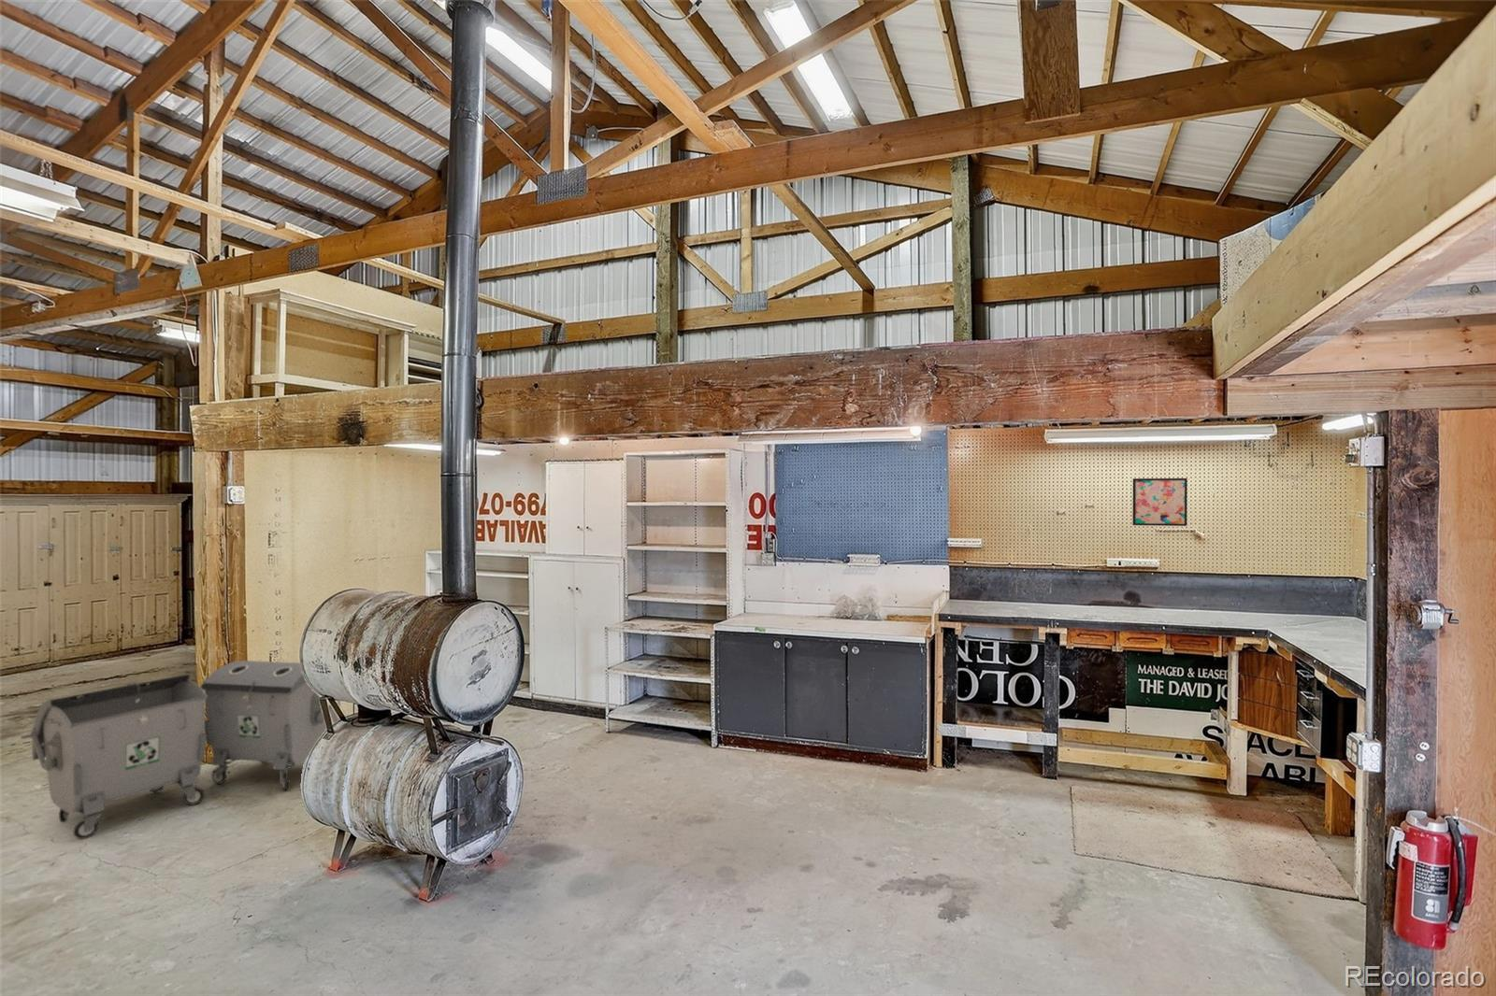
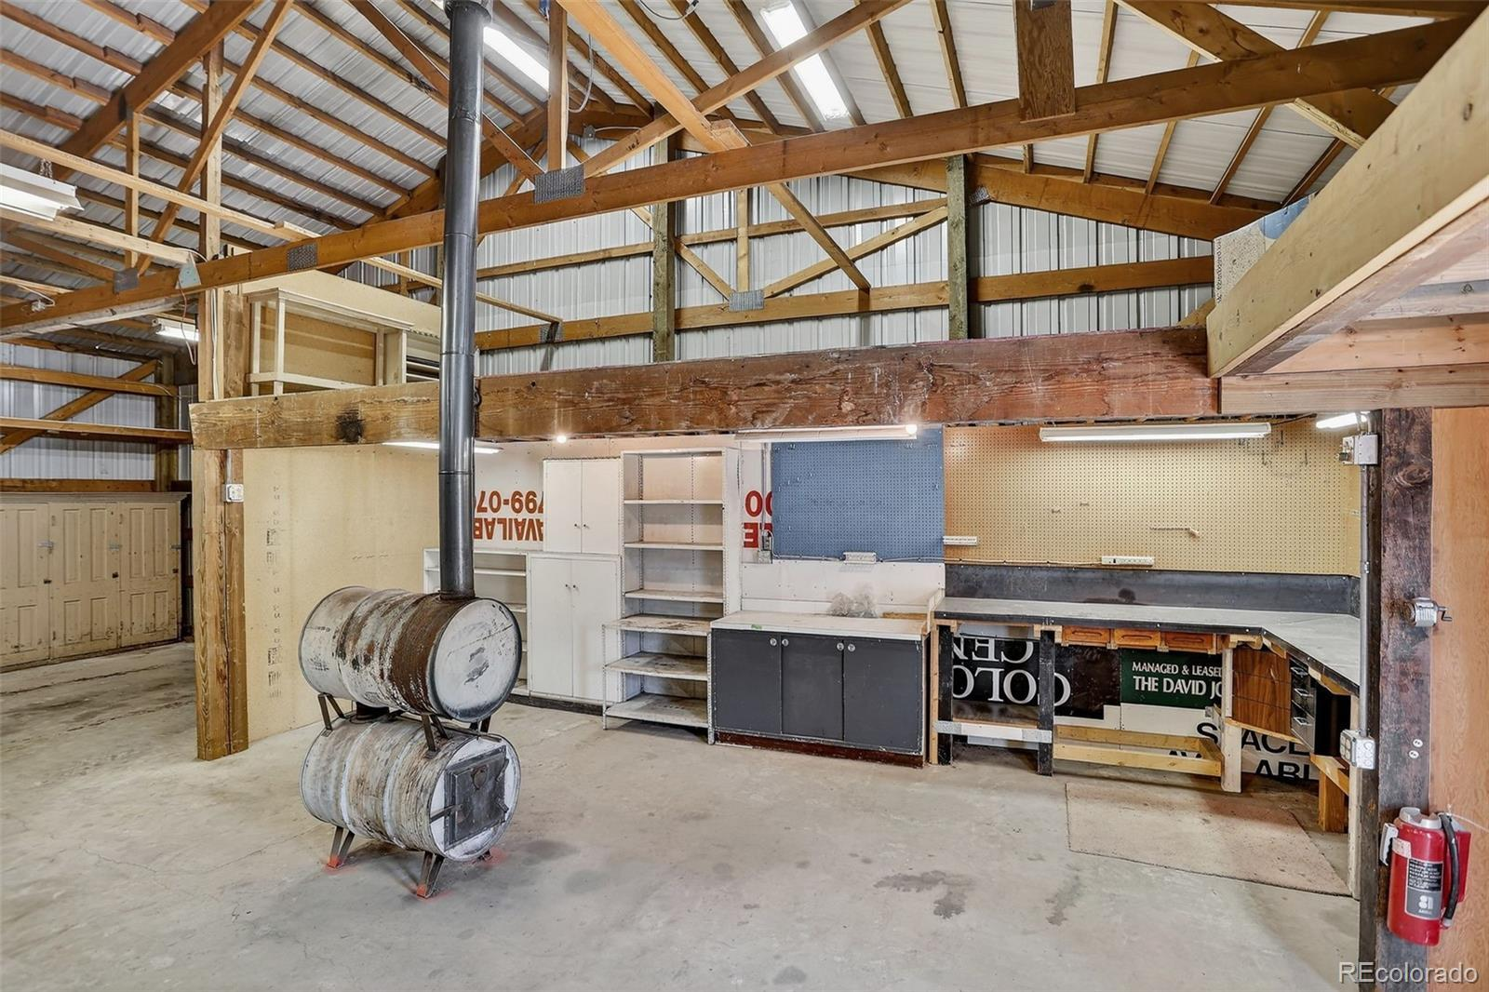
- waste bin [20,659,341,840]
- wall art [1131,478,1188,527]
